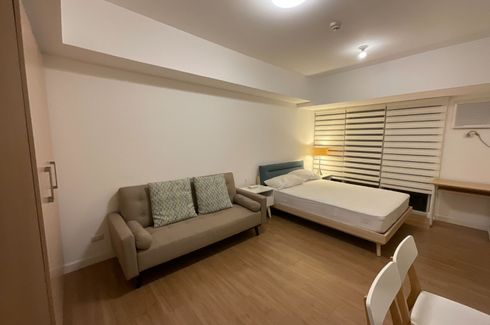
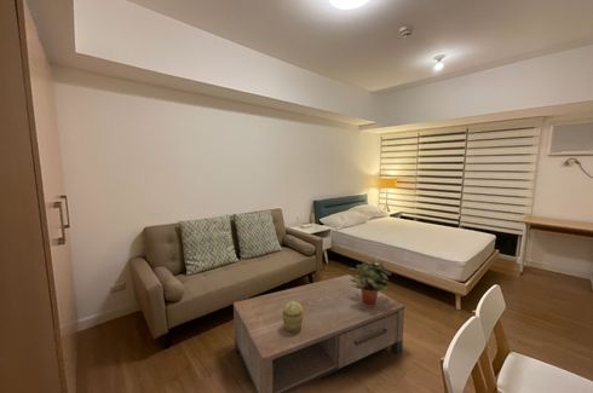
+ potted plant [347,256,392,306]
+ decorative box [282,301,304,334]
+ coffee table [232,273,405,393]
